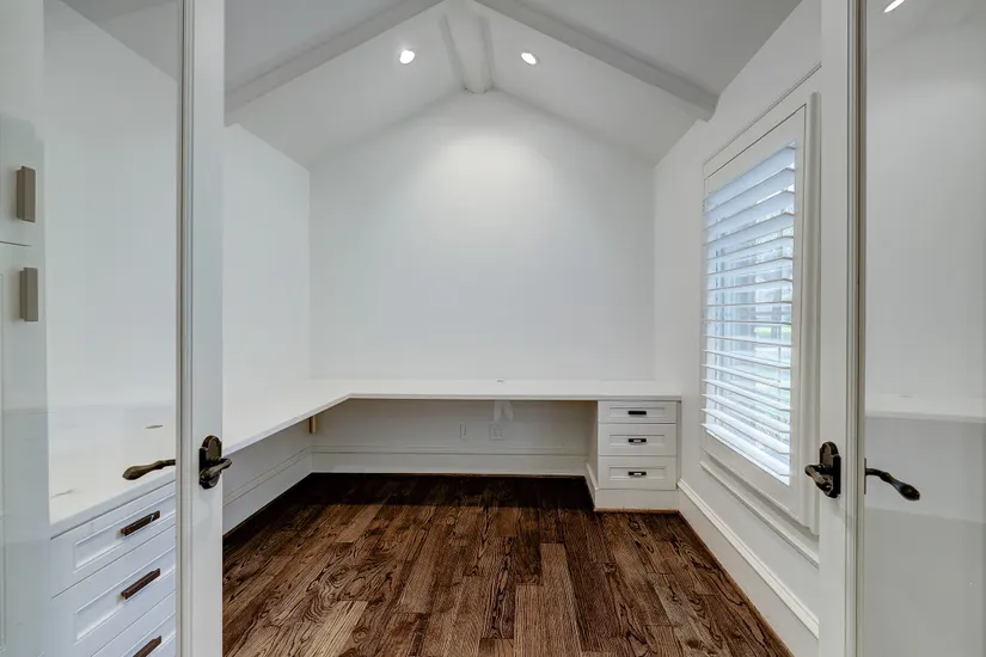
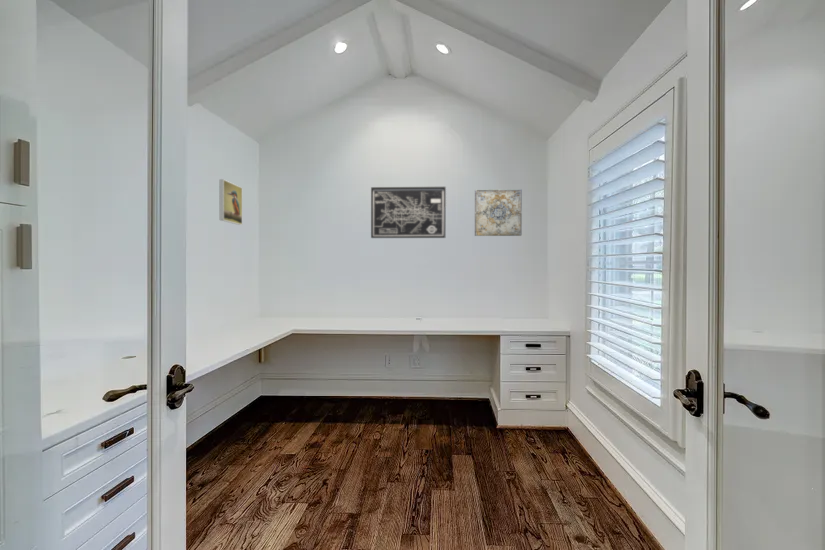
+ wall art [474,188,523,237]
+ wall art [370,186,447,239]
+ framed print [219,178,243,226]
